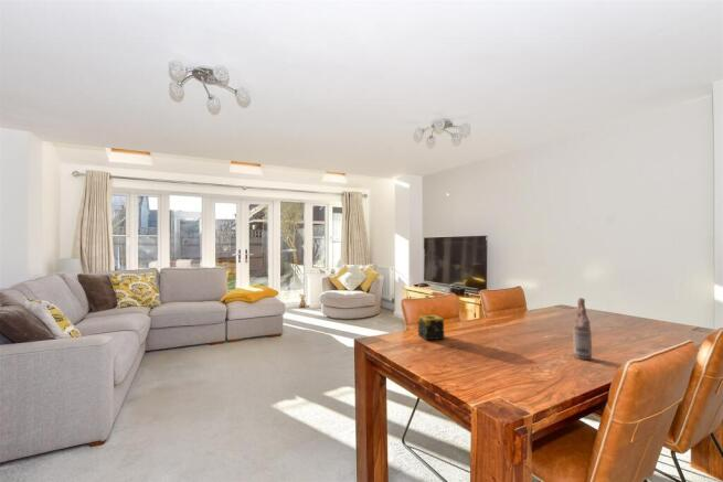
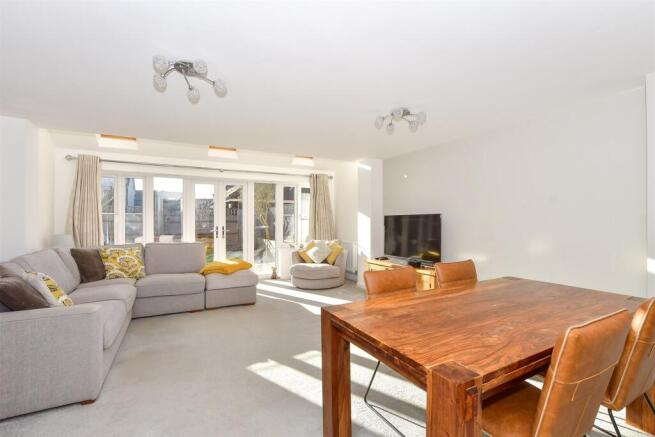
- bottle [572,297,593,361]
- candle [417,313,446,341]
